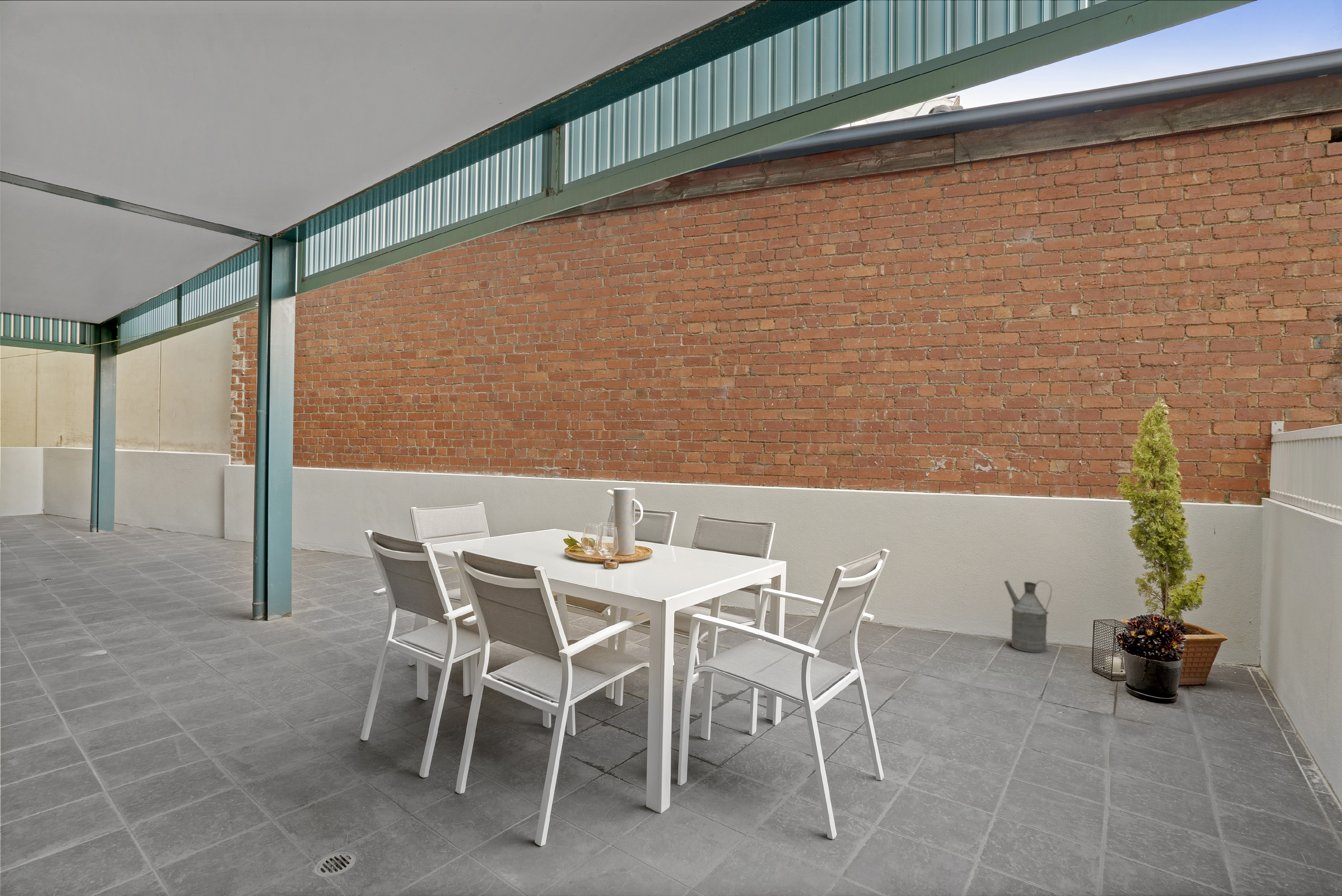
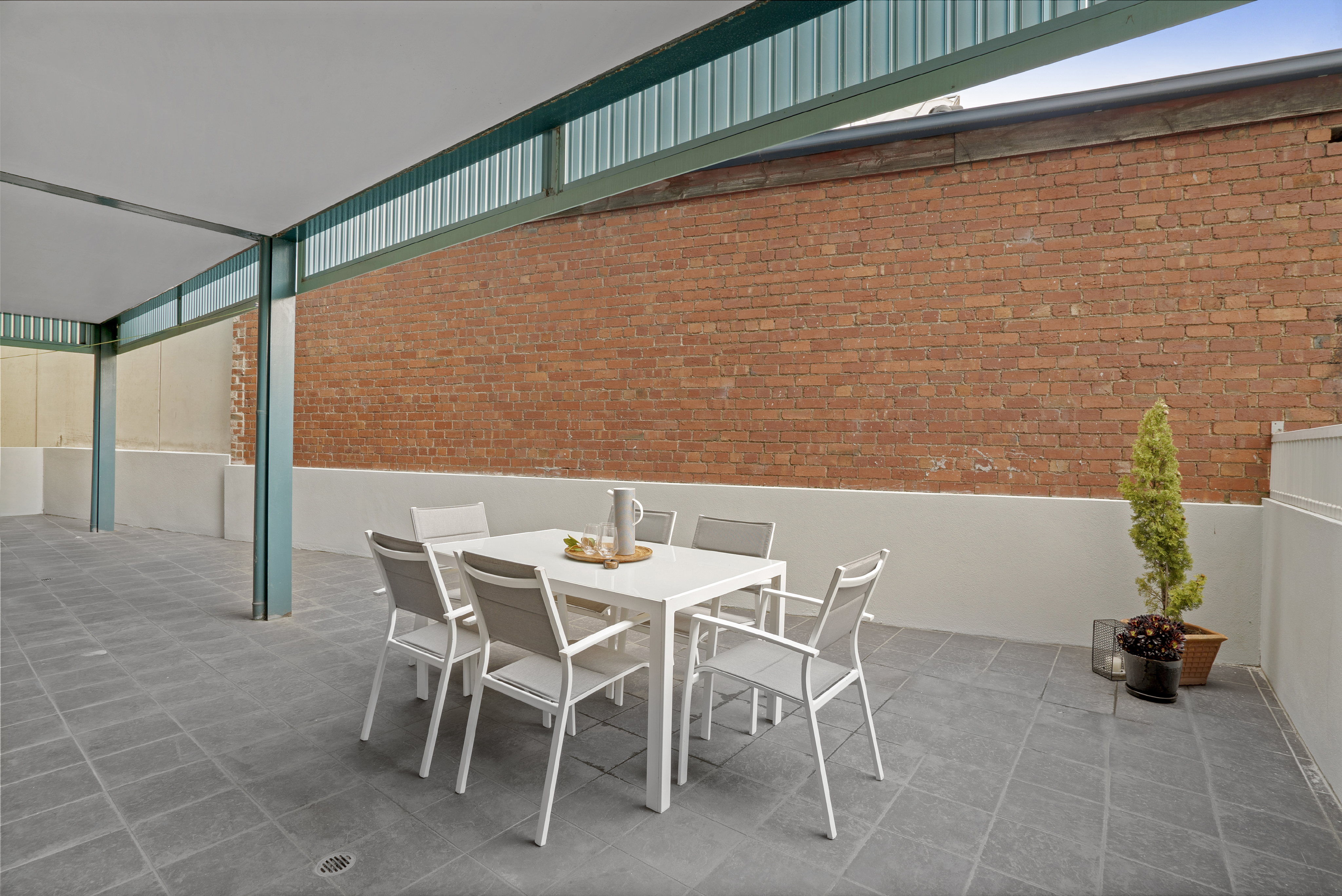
- watering can [1004,580,1052,653]
